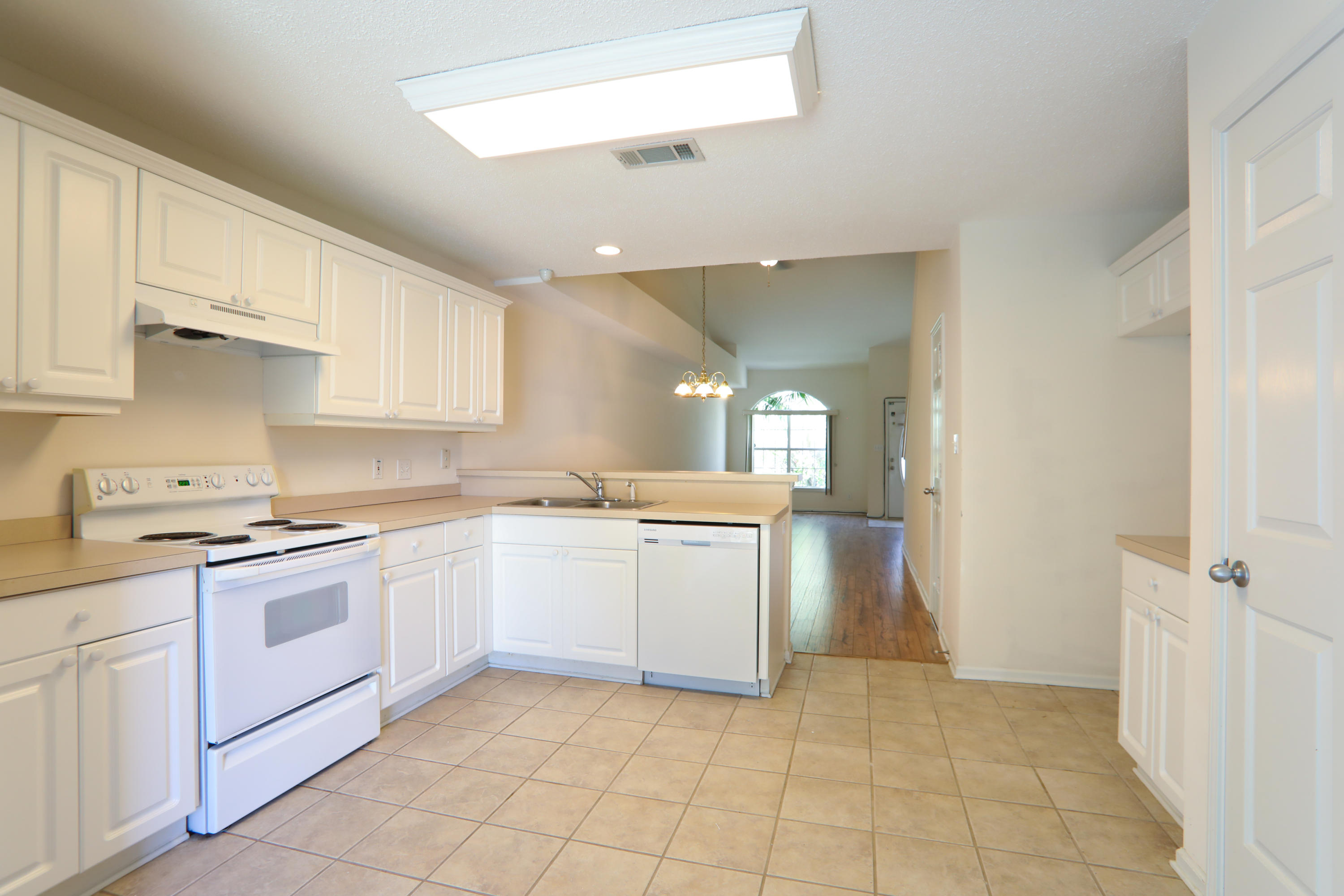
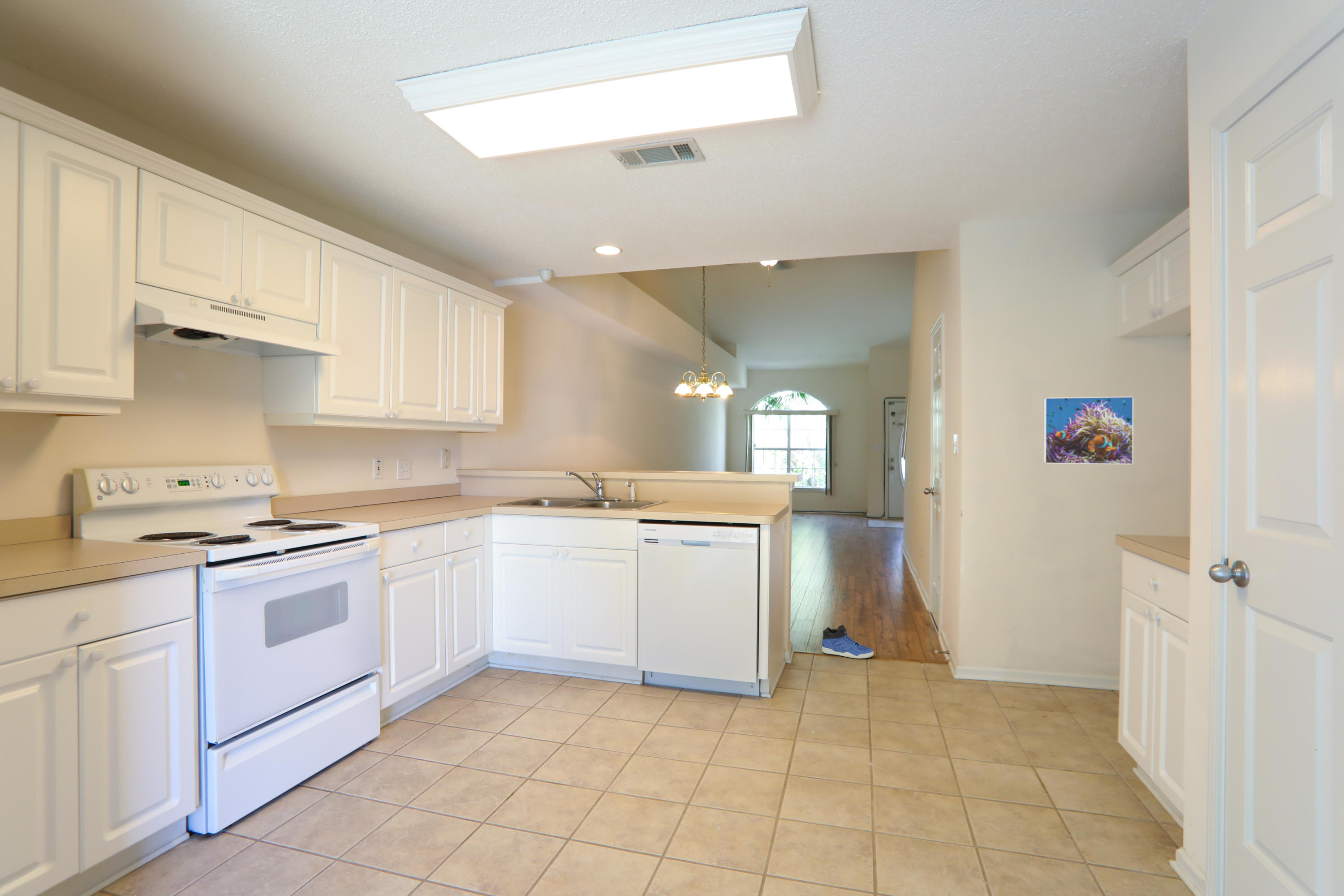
+ sneaker [822,625,874,659]
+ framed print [1043,396,1134,465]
